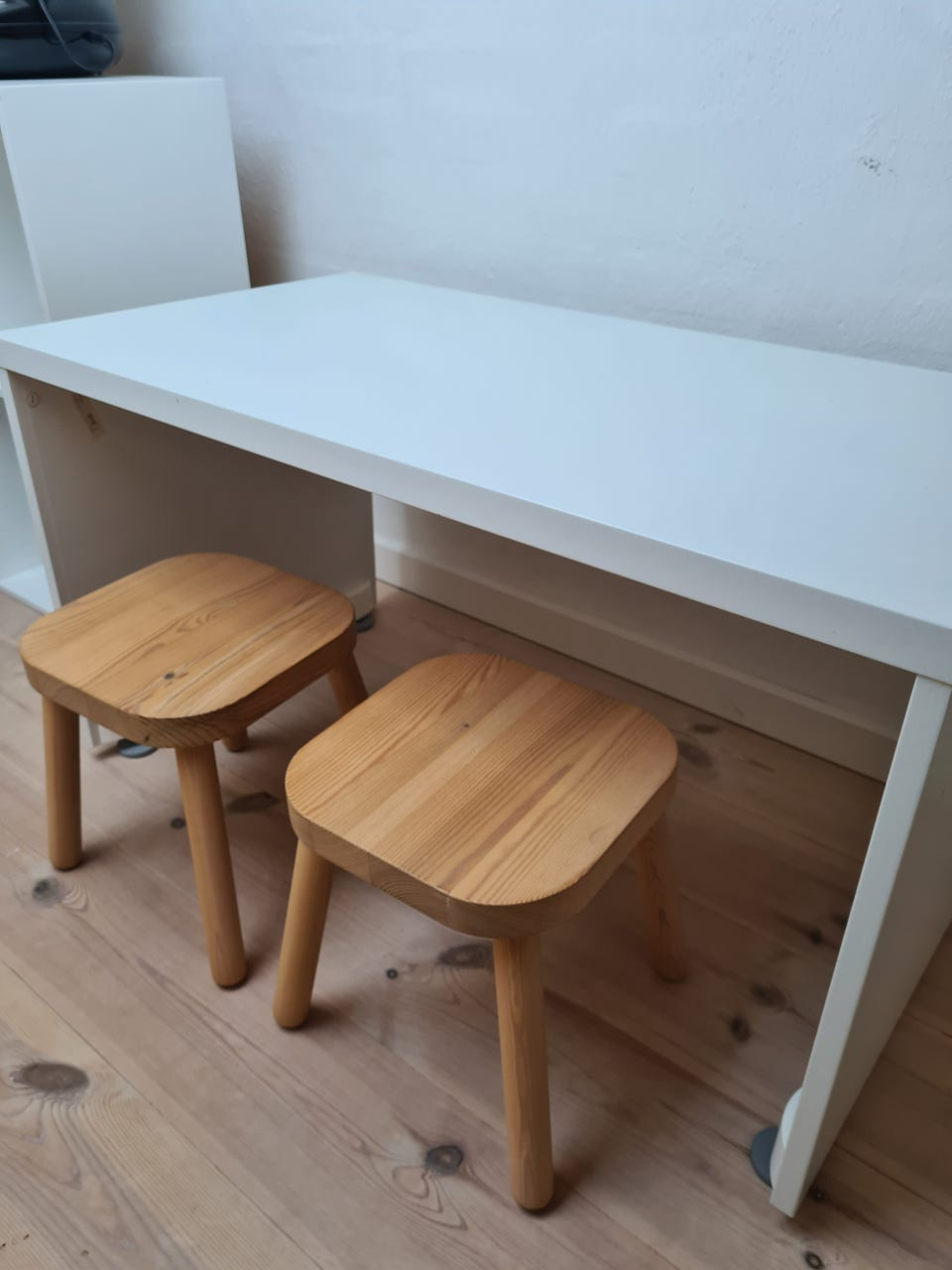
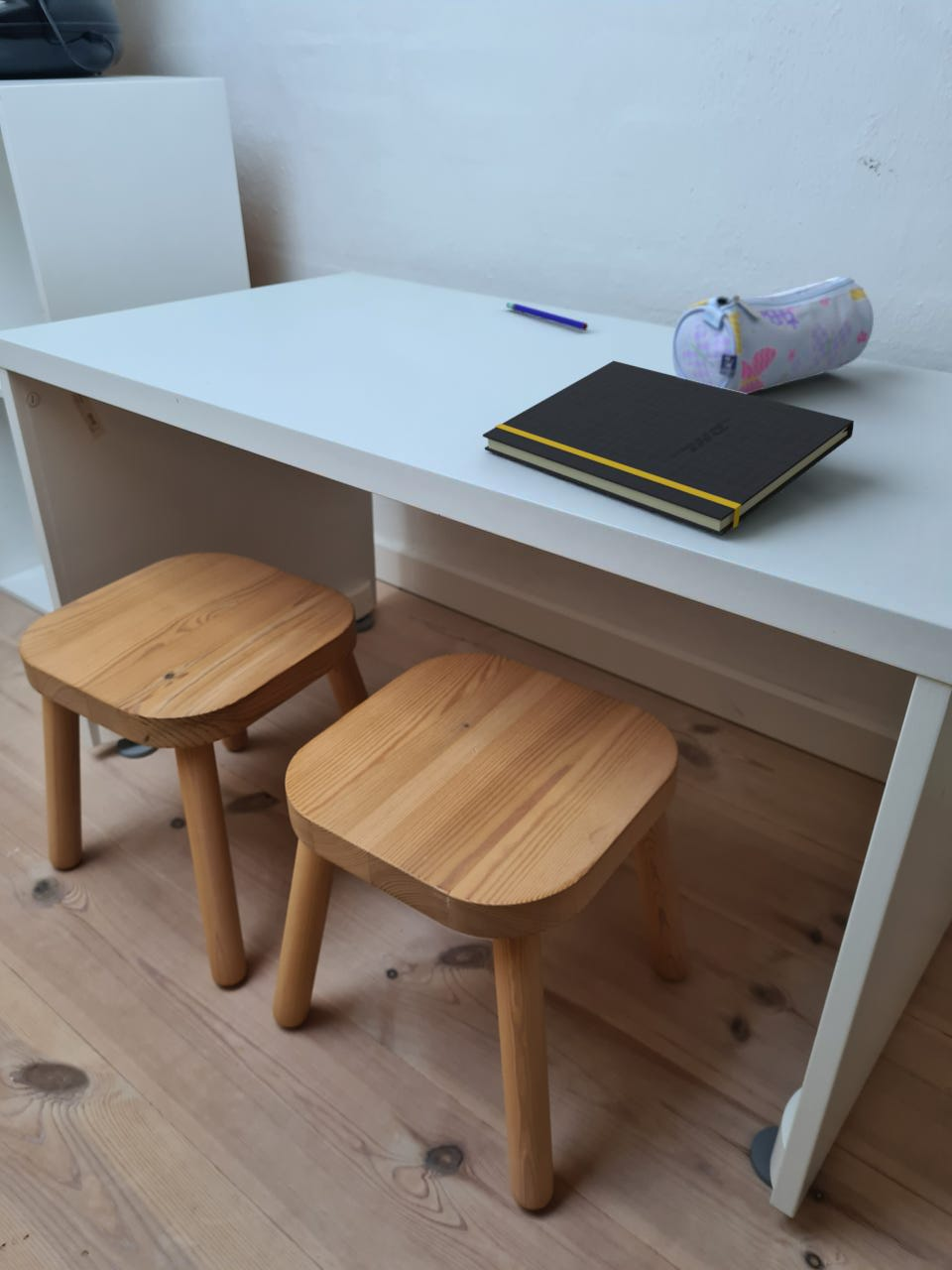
+ notepad [482,360,855,537]
+ pencil case [671,276,875,395]
+ pen [506,302,589,331]
